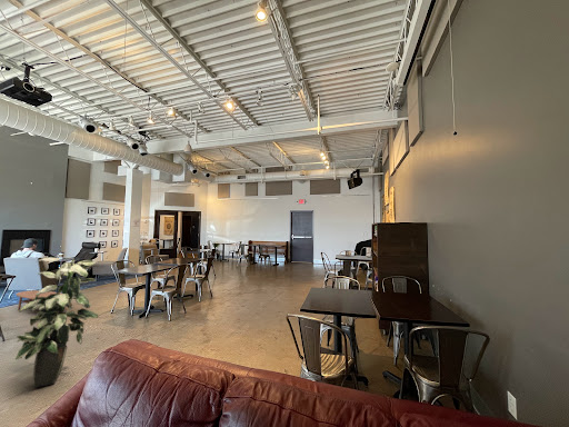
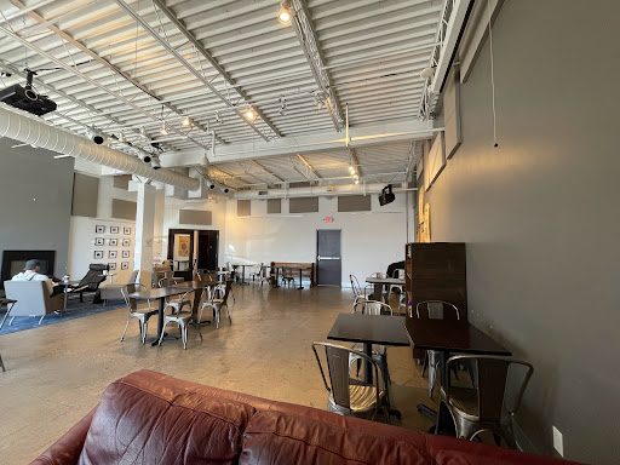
- indoor plant [14,257,100,389]
- coffee table [16,289,67,311]
